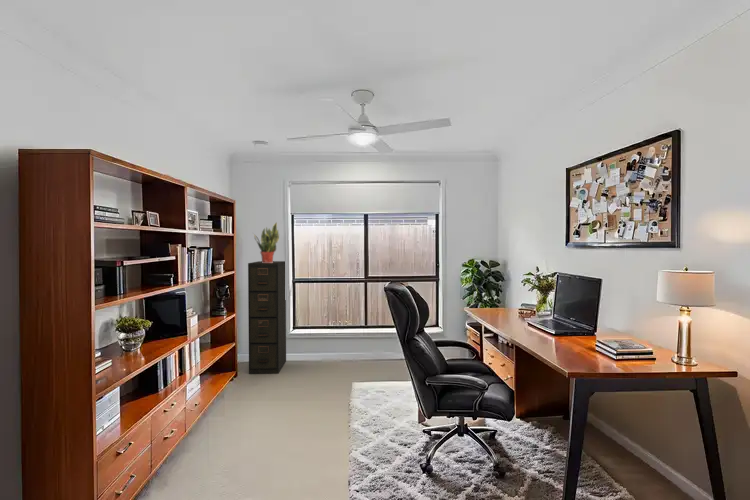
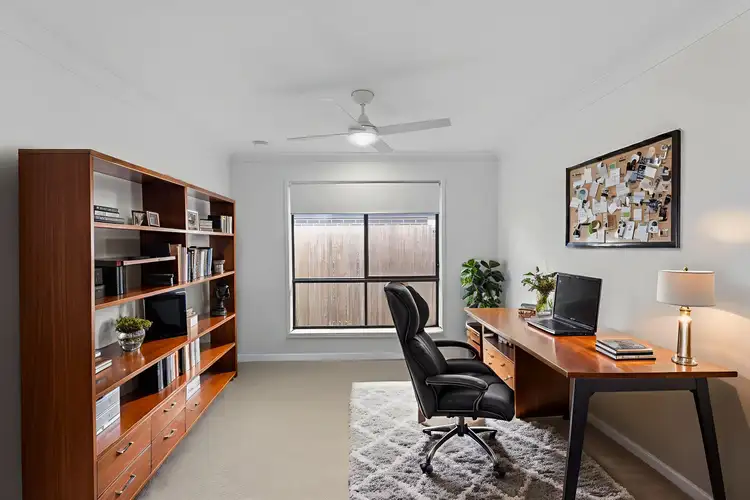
- potted plant [253,221,281,263]
- filing cabinet [247,260,287,375]
